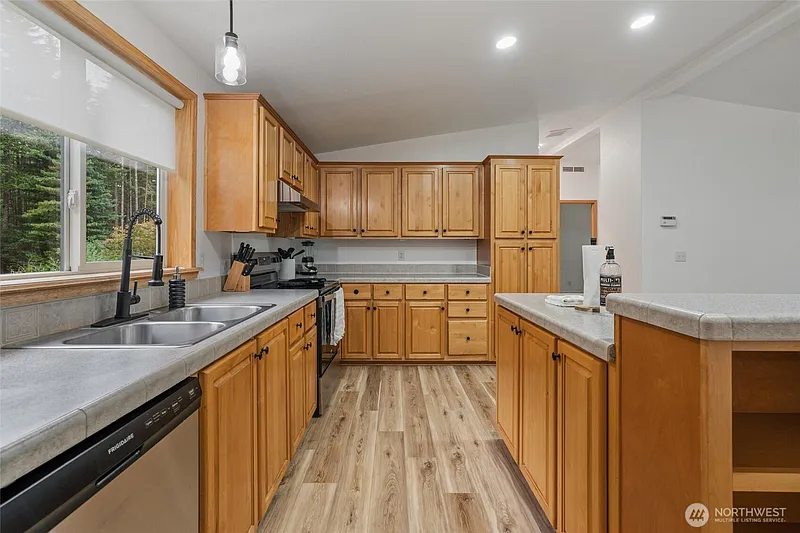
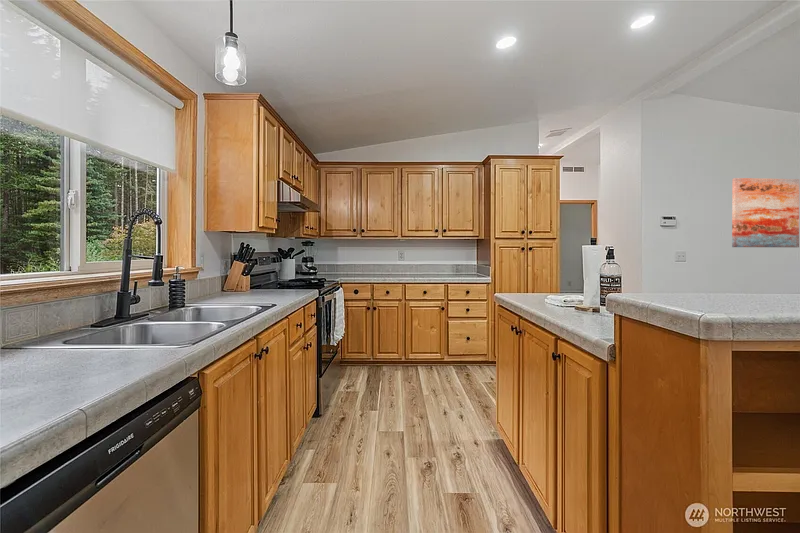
+ wall art [731,177,800,248]
